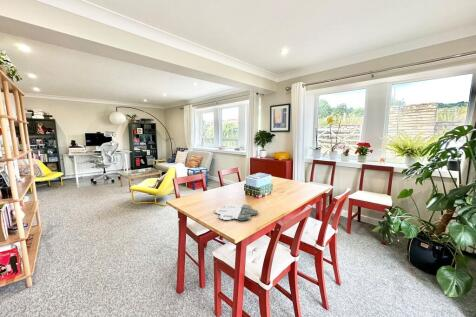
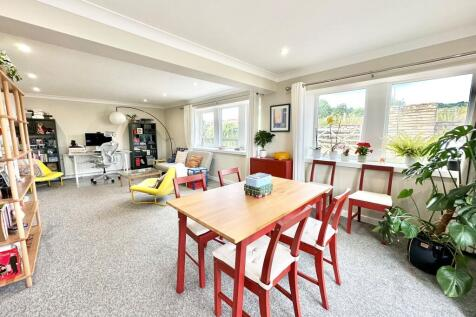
- board game [214,203,259,222]
